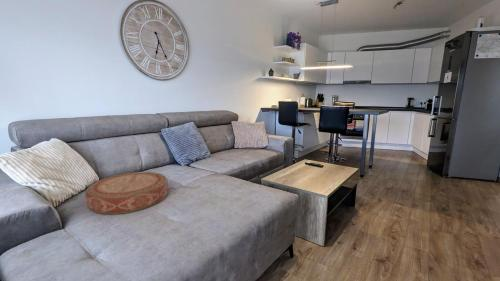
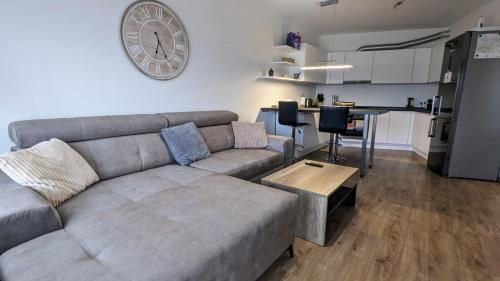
- cushion [84,171,169,215]
